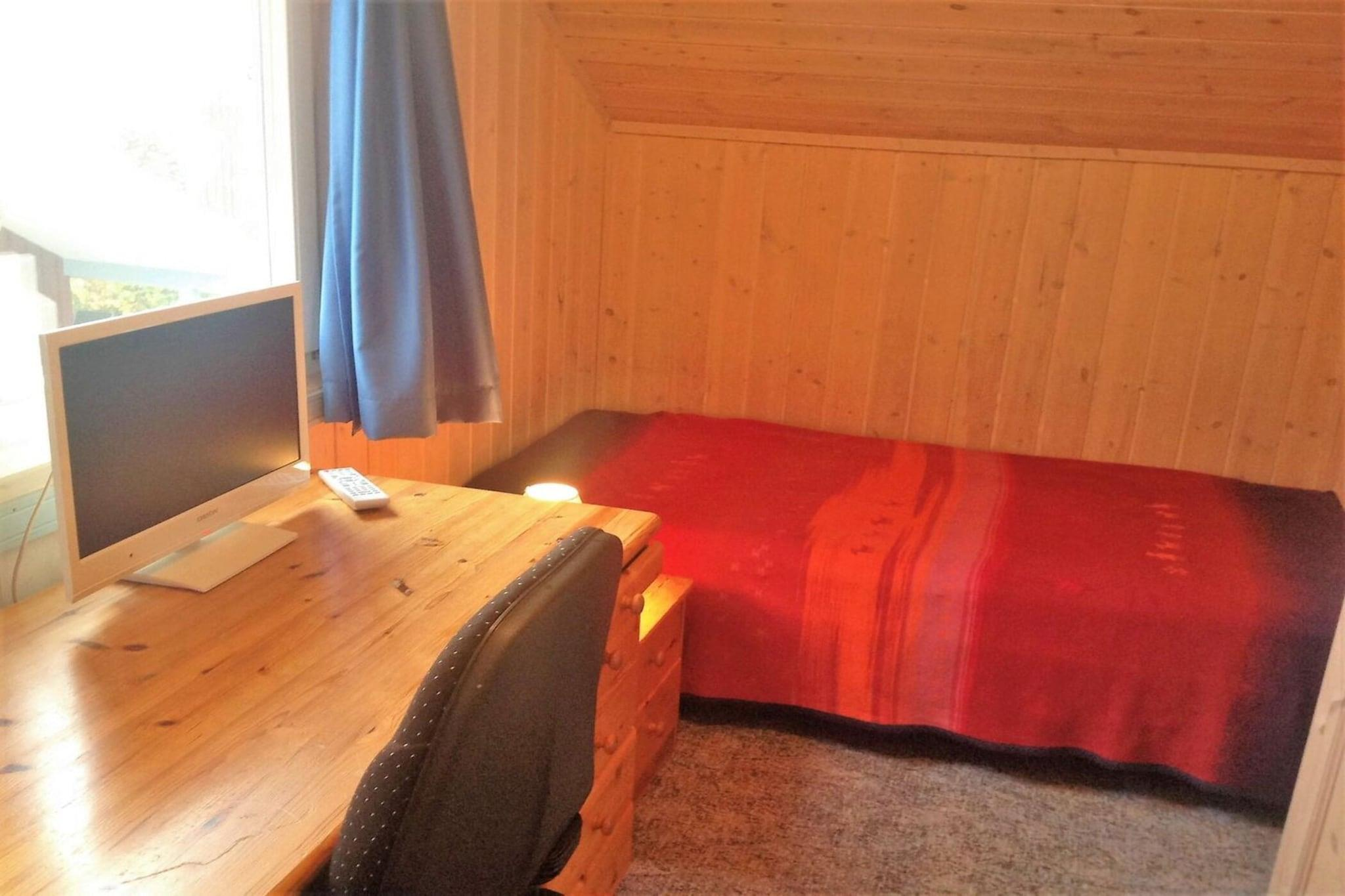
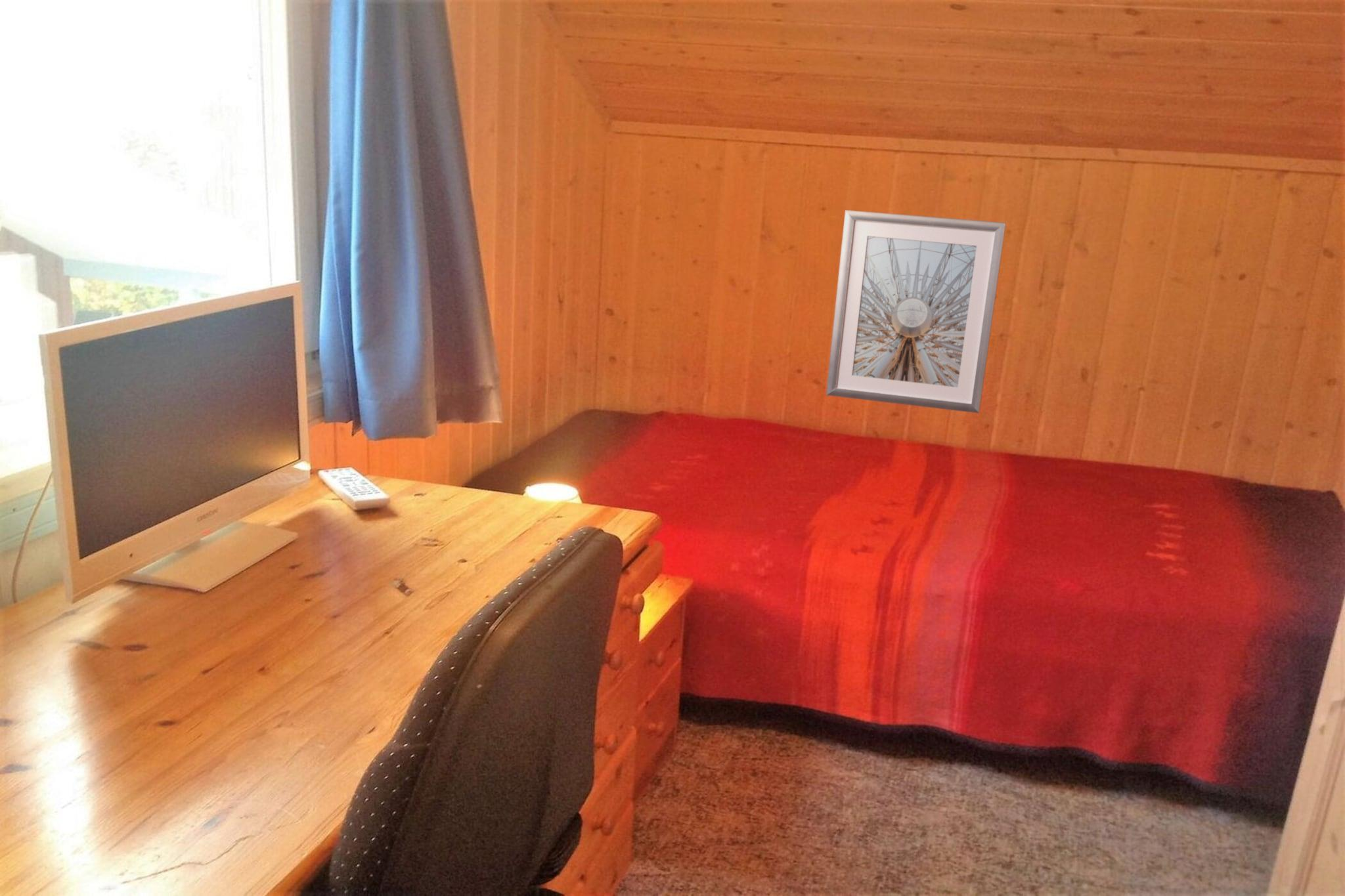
+ picture frame [826,209,1006,414]
